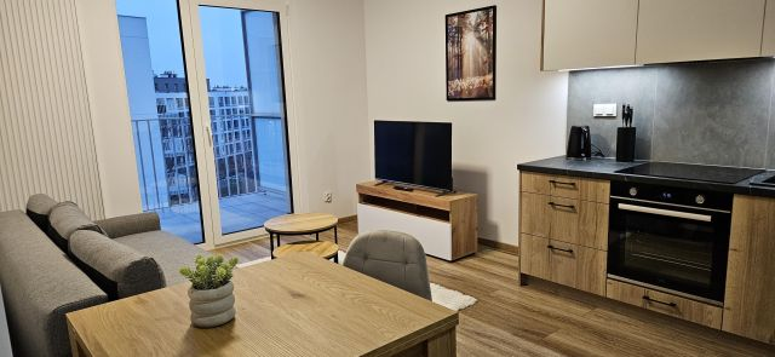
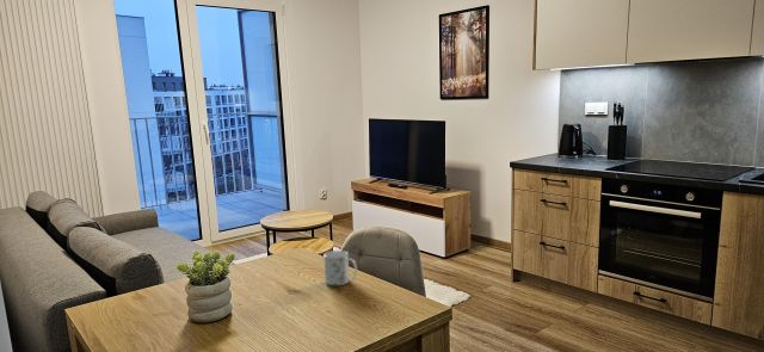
+ mug [322,249,358,286]
